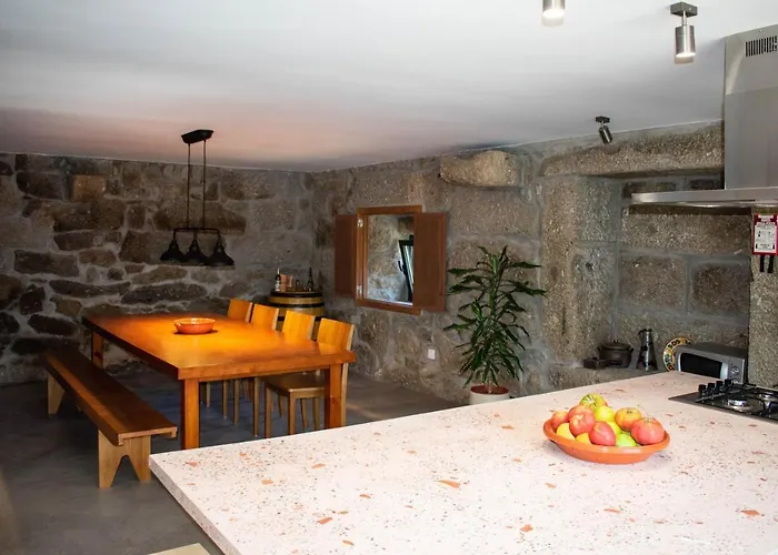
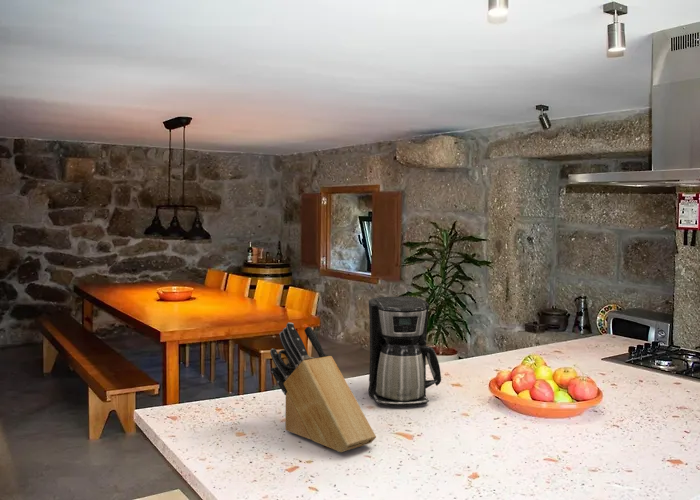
+ coffee maker [367,296,442,407]
+ knife block [269,322,377,453]
